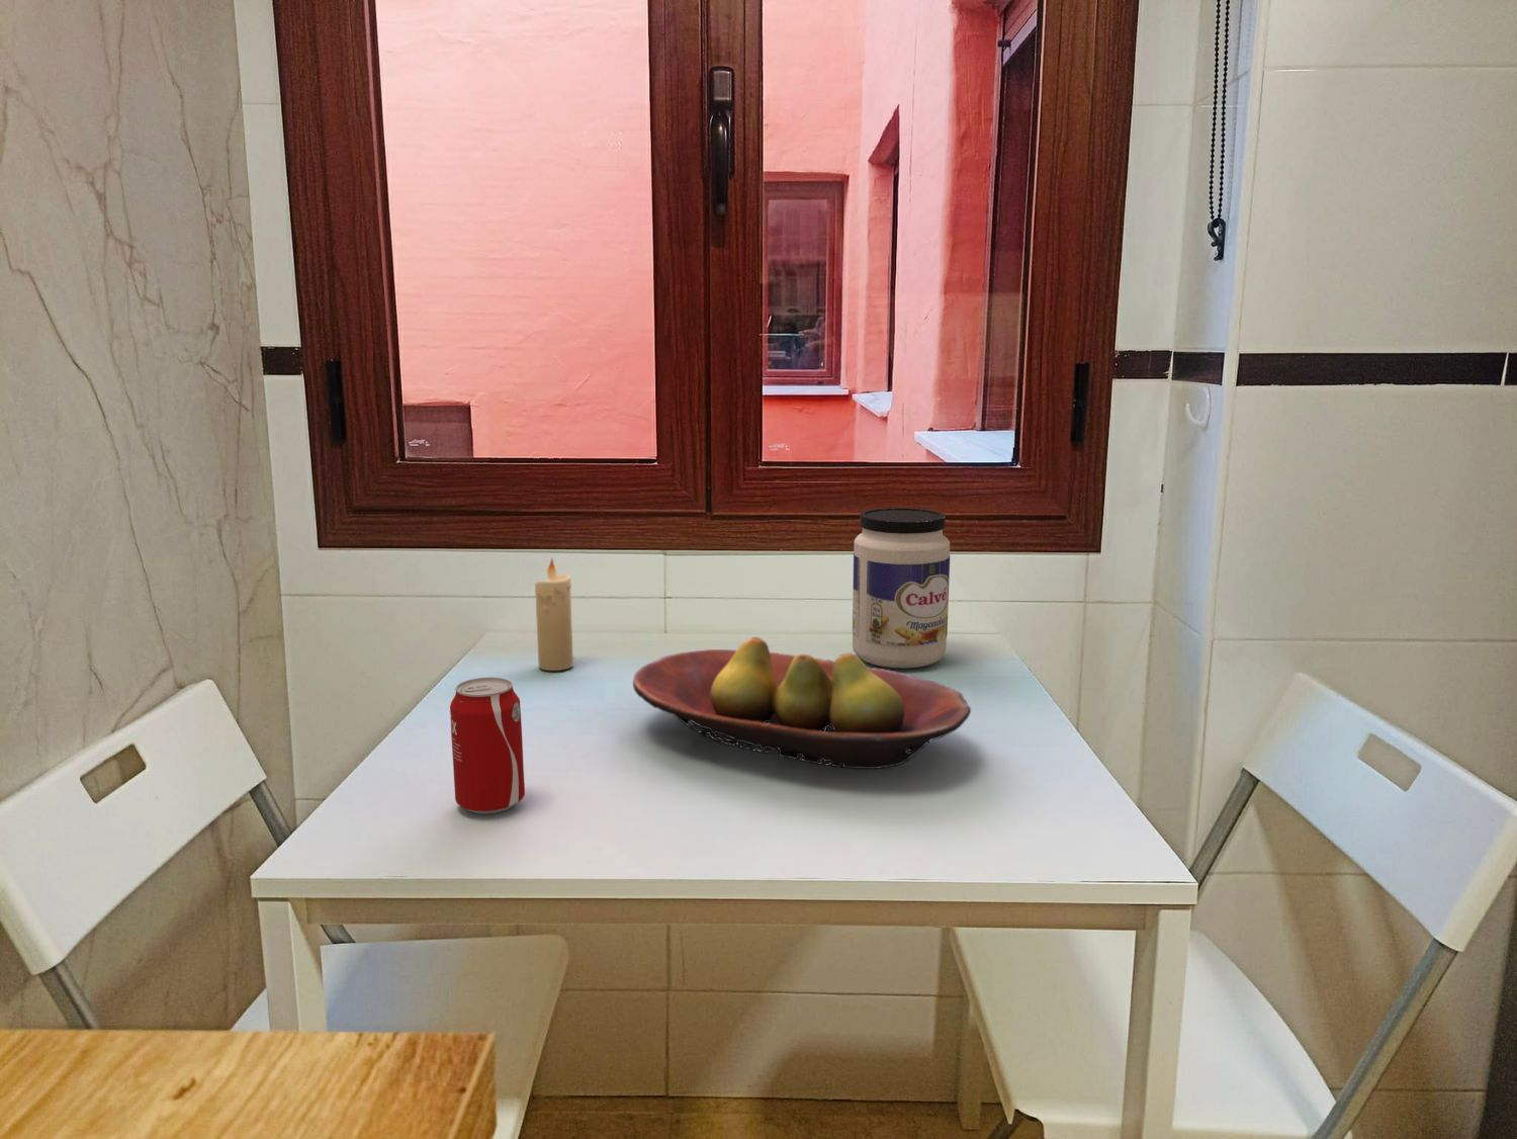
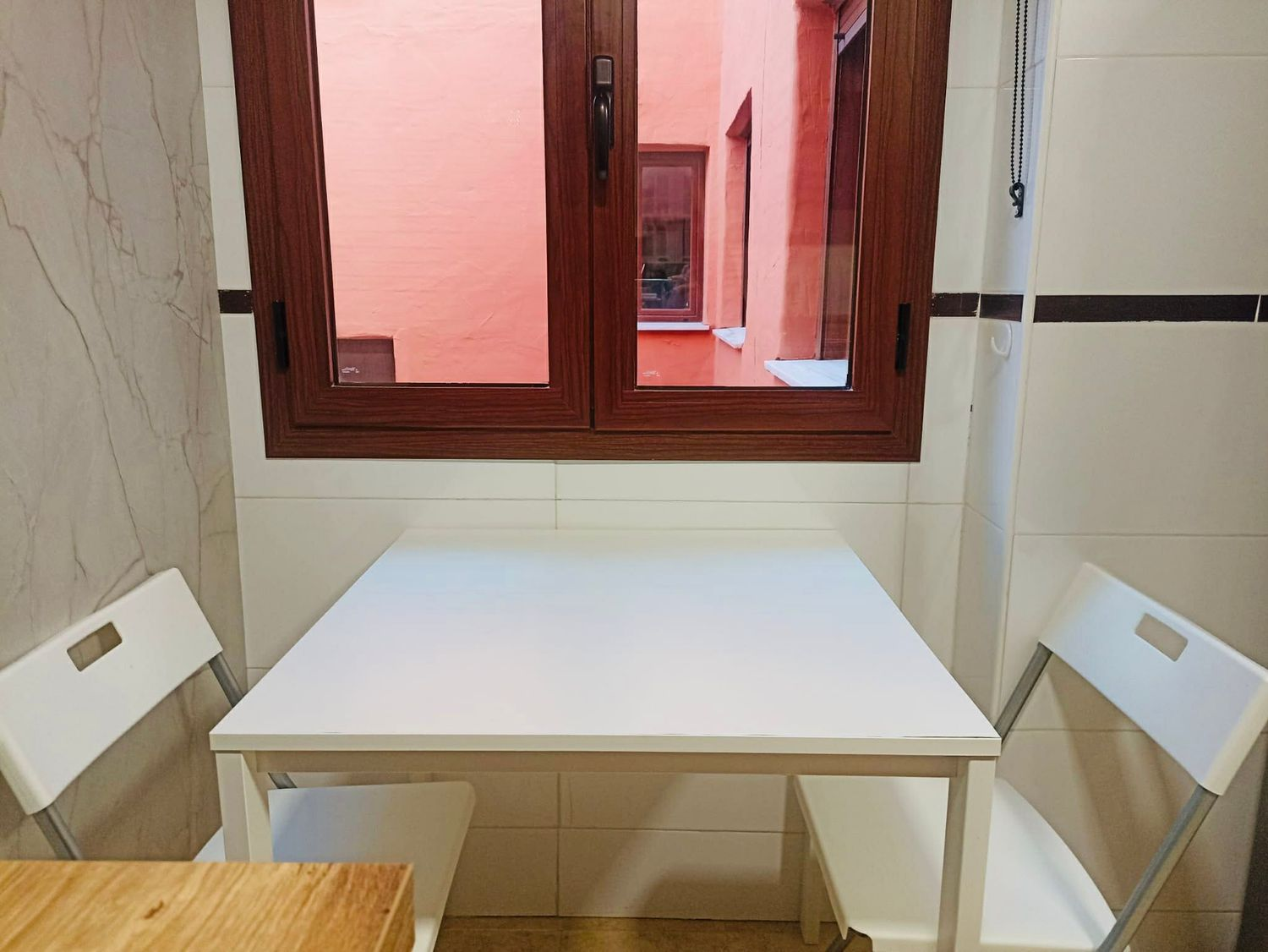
- fruit bowl [632,636,971,769]
- candle [534,556,574,671]
- jar [852,507,951,670]
- beverage can [449,677,526,815]
